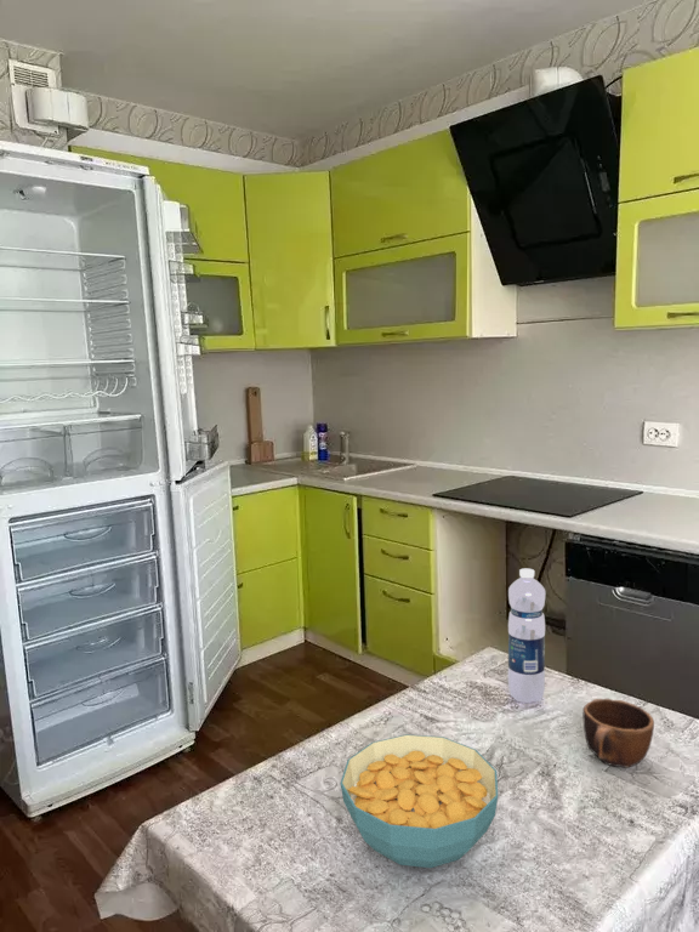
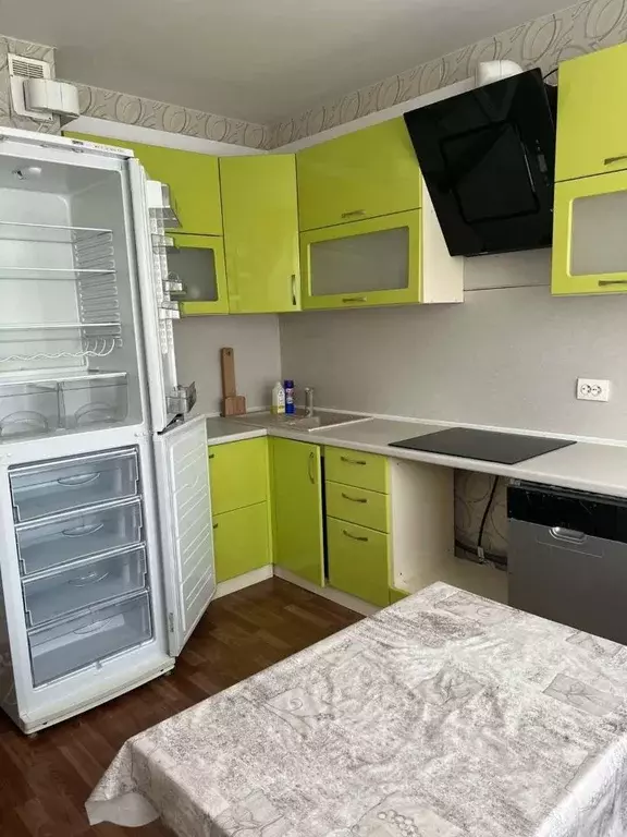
- cereal bowl [339,733,499,869]
- water bottle [506,568,546,704]
- mug [581,698,655,769]
